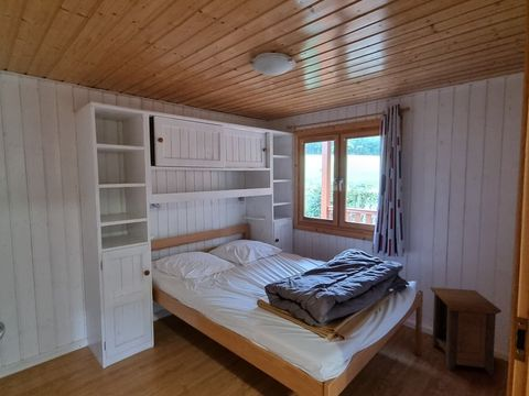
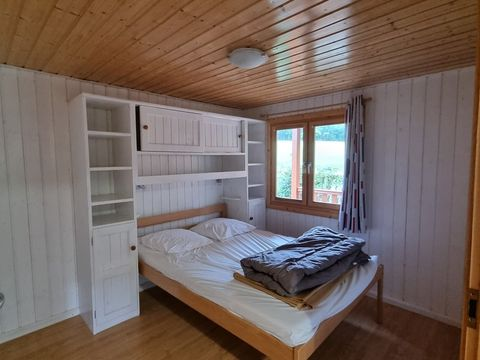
- nightstand [430,286,503,376]
